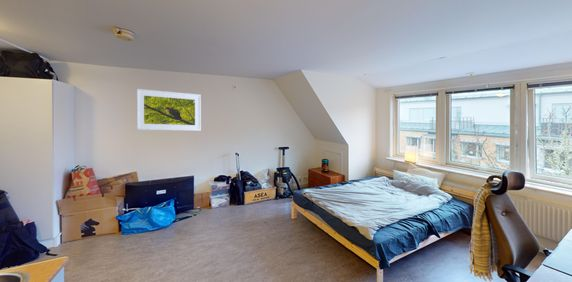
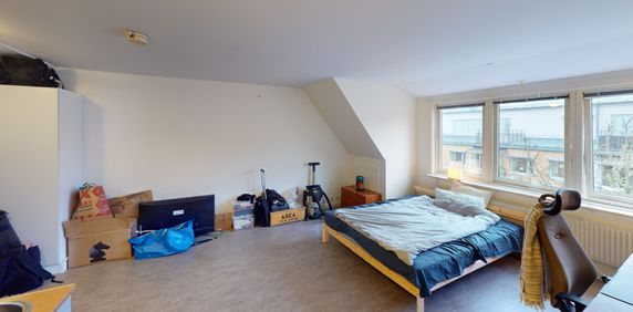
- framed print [136,88,202,132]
